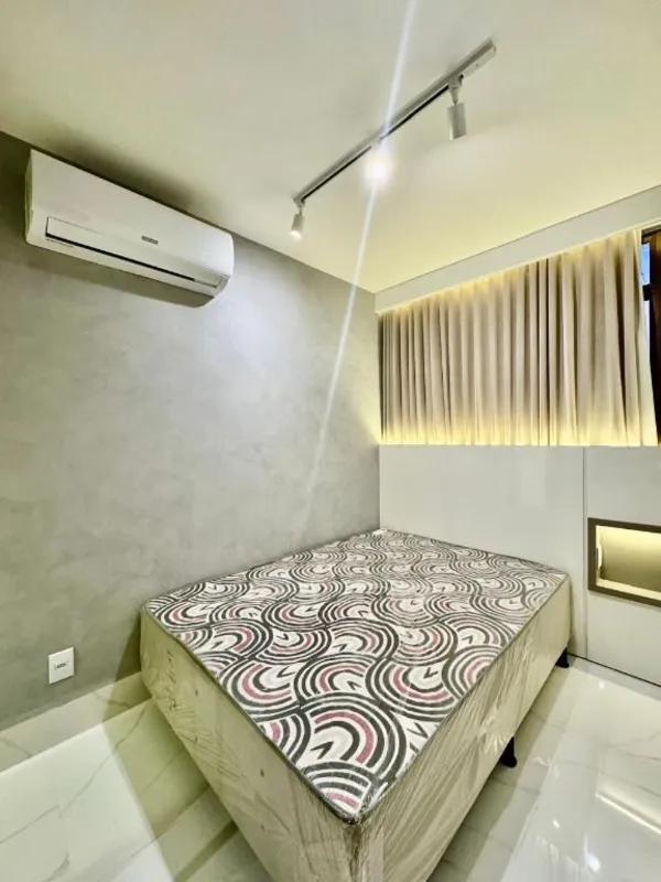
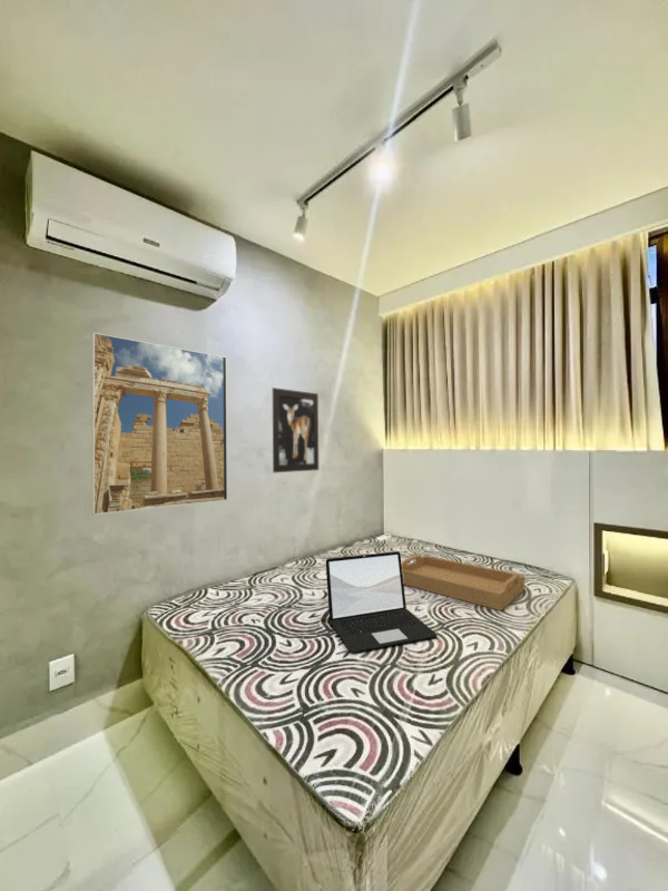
+ serving tray [401,554,525,611]
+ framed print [90,332,228,516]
+ laptop [325,550,439,654]
+ wall art [272,386,320,473]
